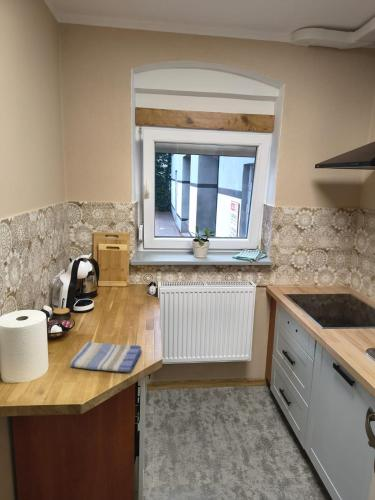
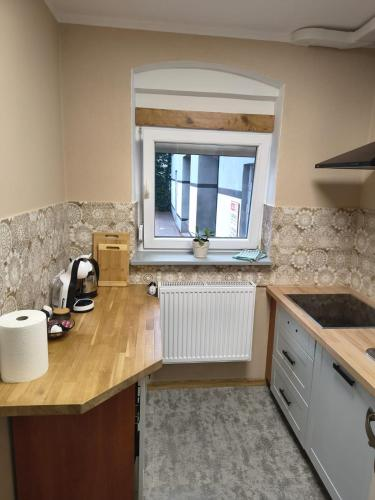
- dish towel [69,340,143,373]
